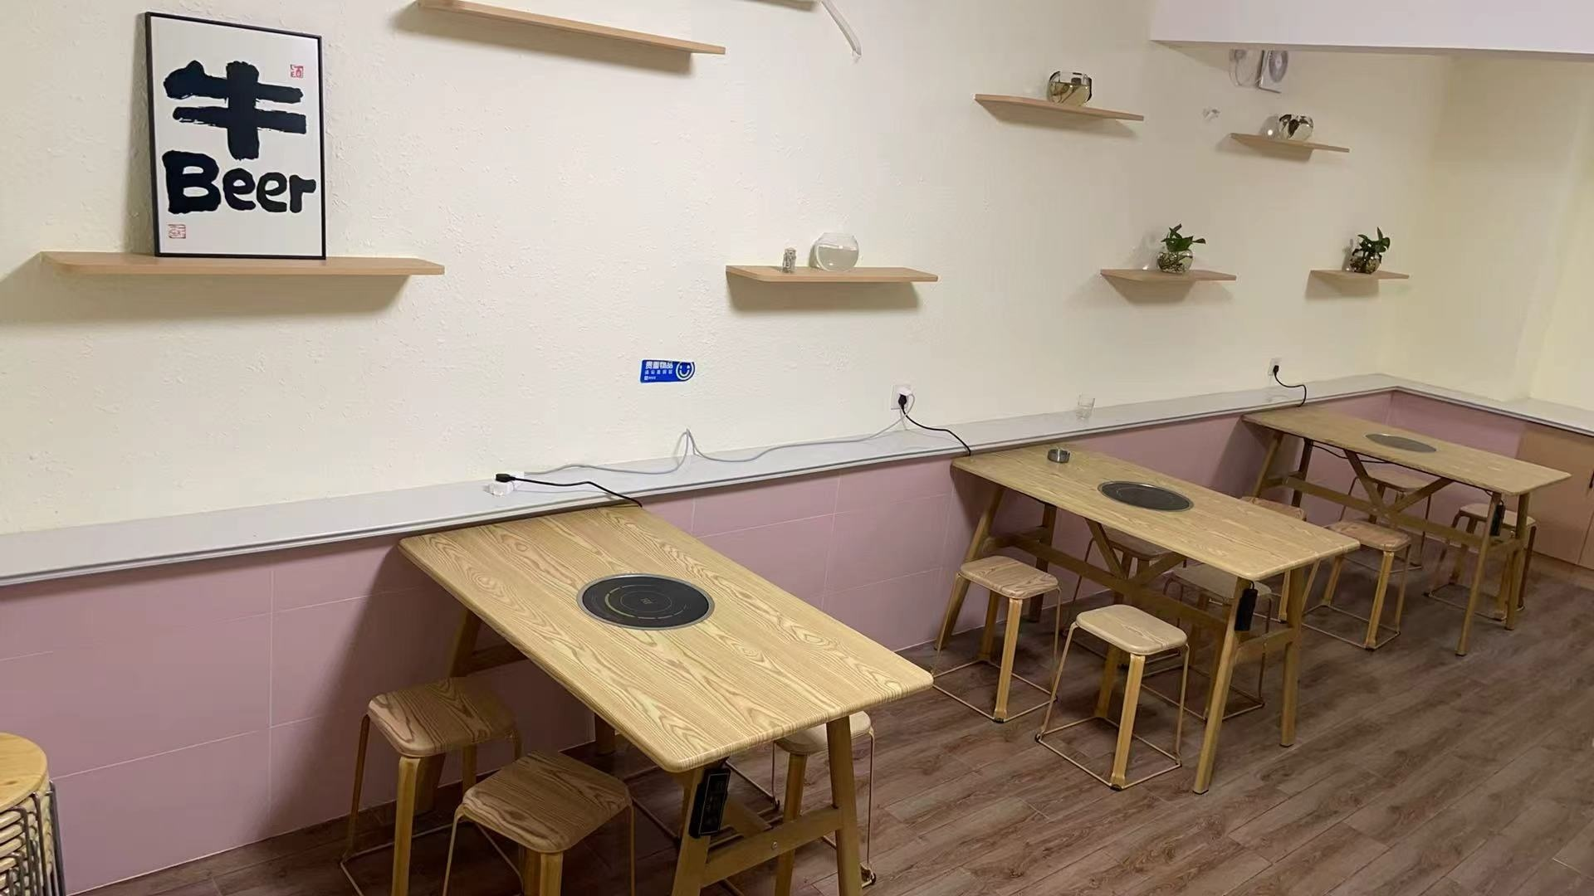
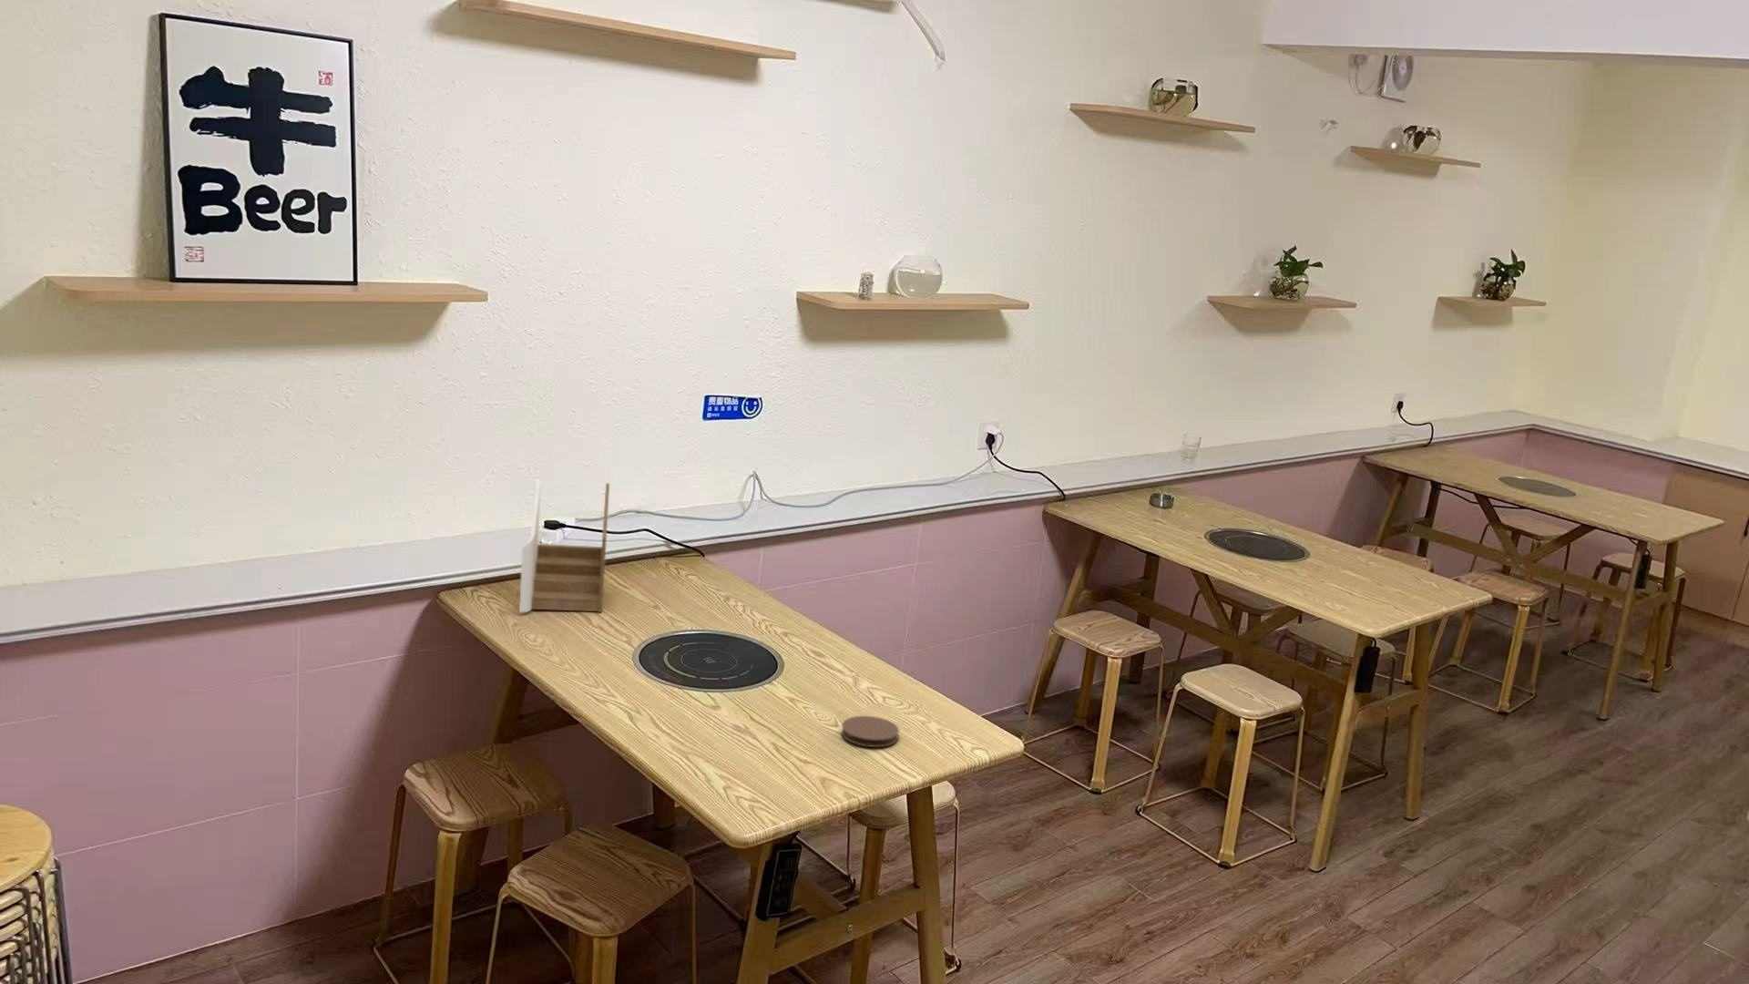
+ coaster [840,715,900,749]
+ napkin holder [518,478,610,613]
